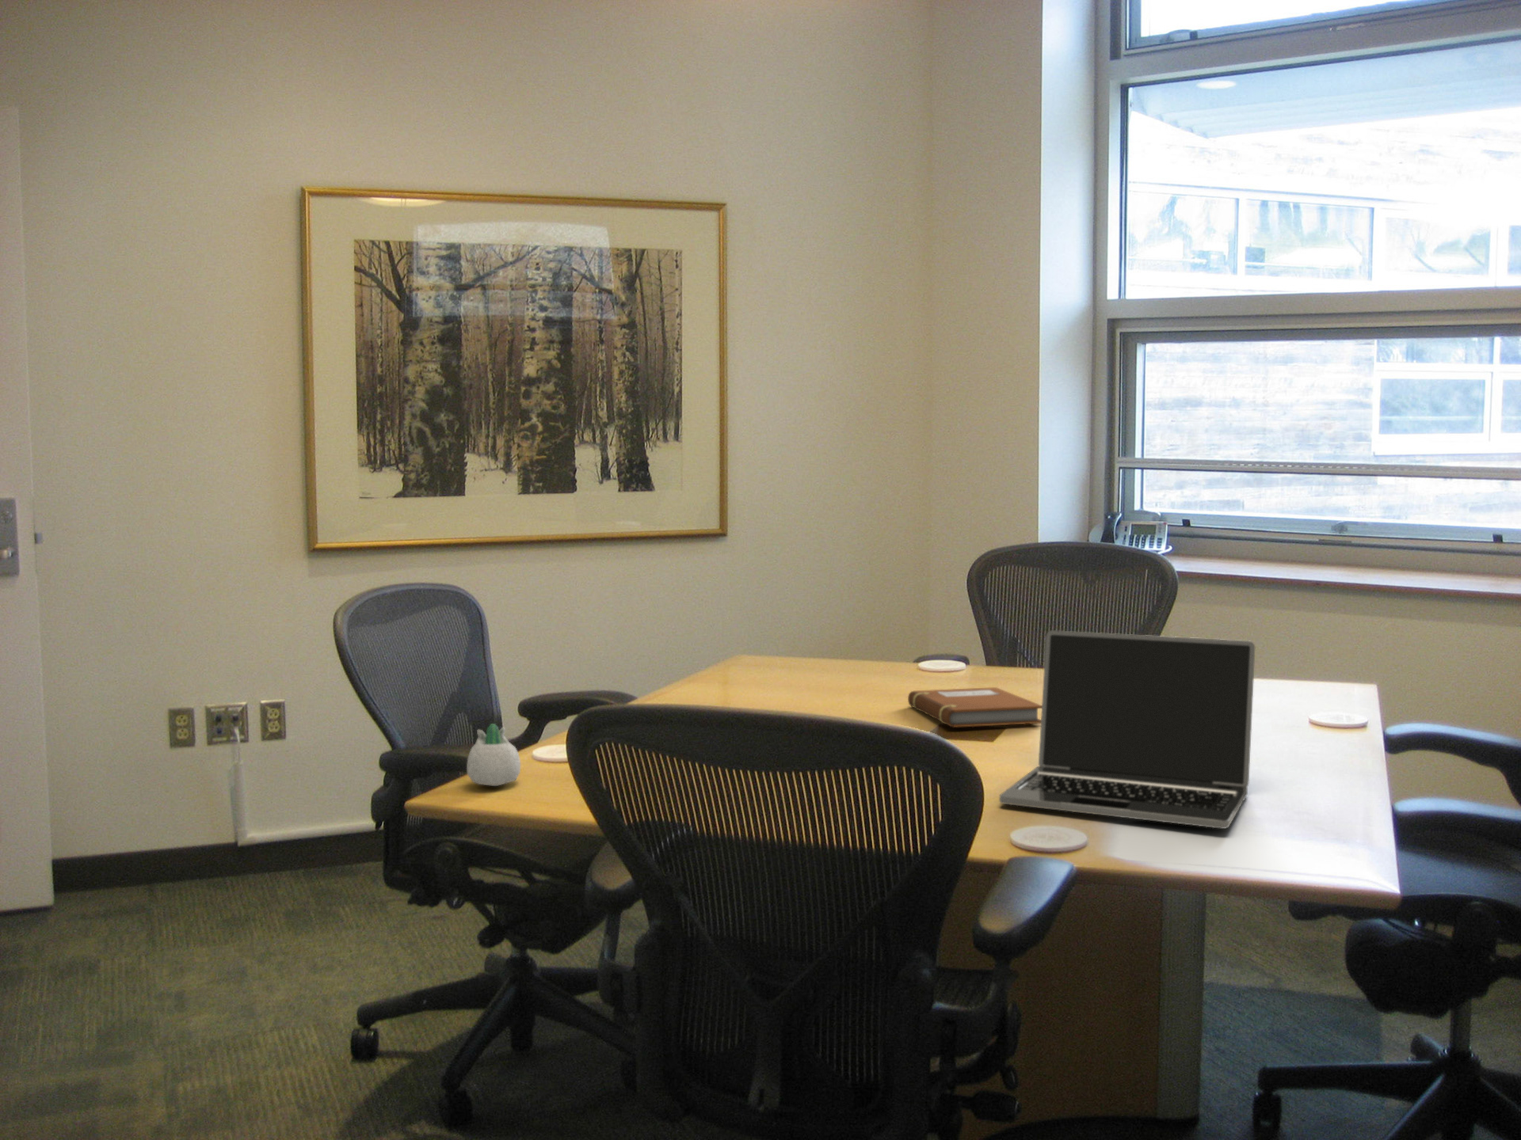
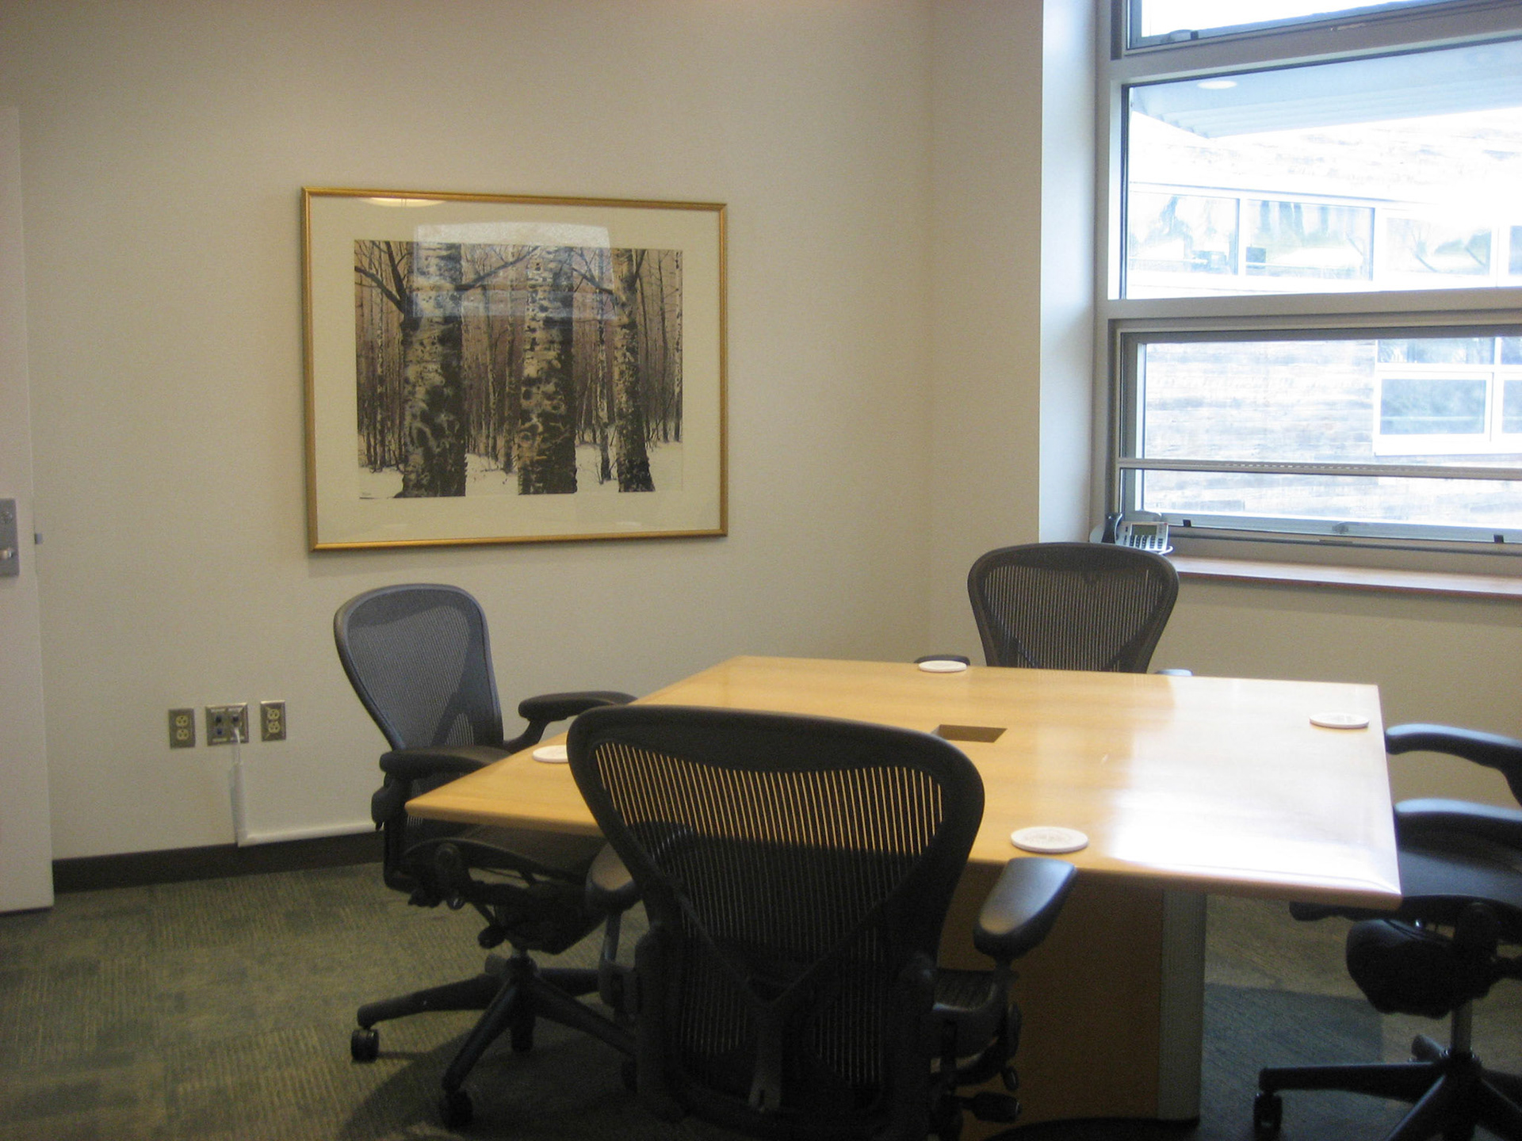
- laptop [999,630,1255,830]
- succulent planter [466,723,521,787]
- notebook [907,686,1042,728]
